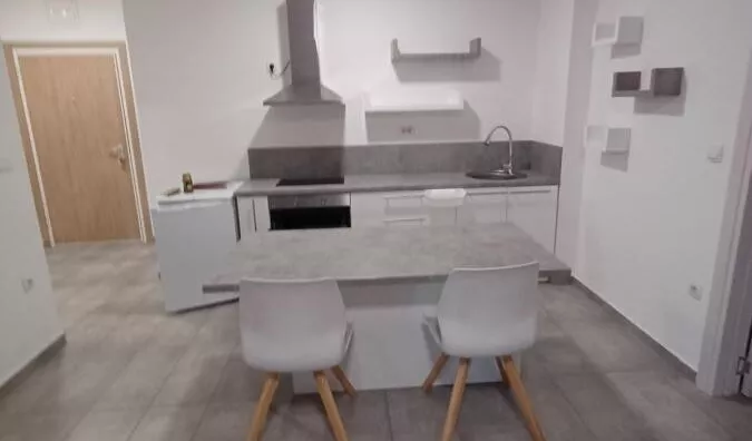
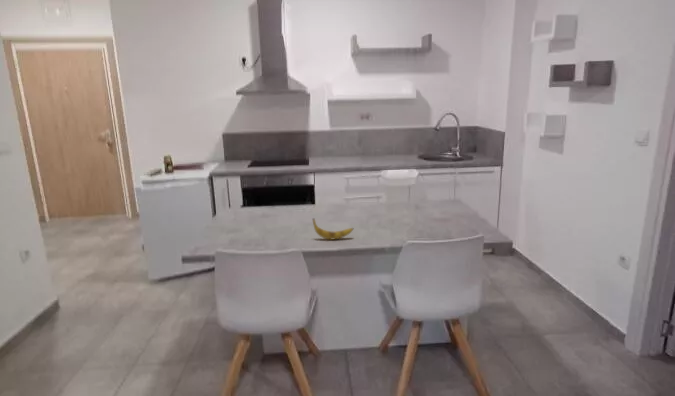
+ banana [312,217,354,240]
